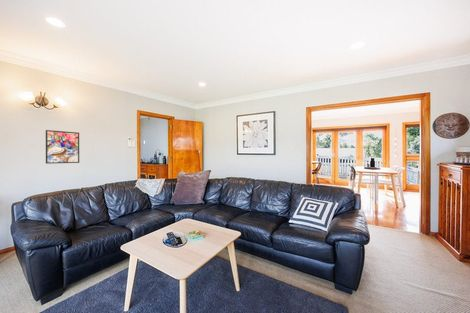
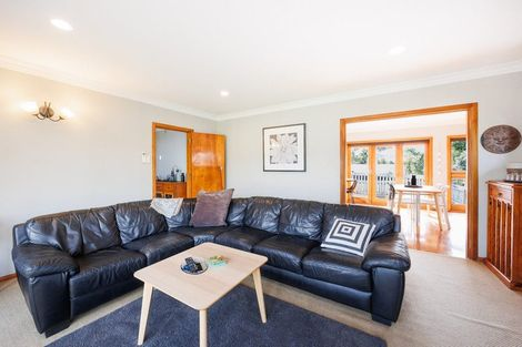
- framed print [45,129,80,165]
